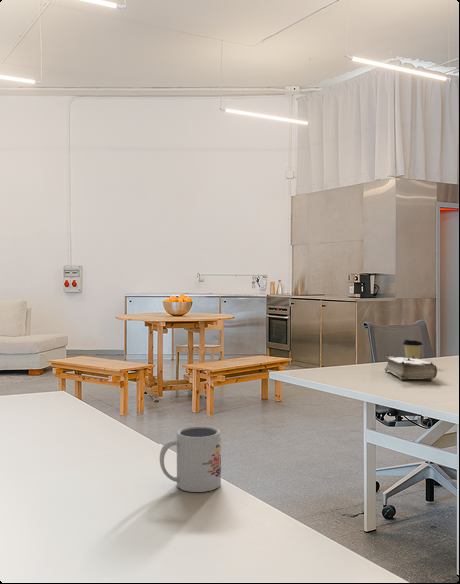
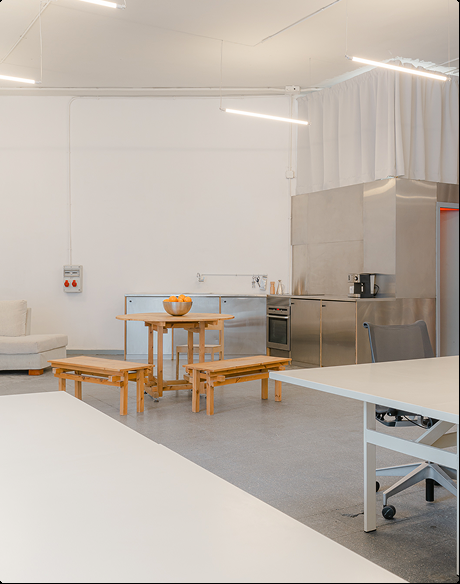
- book [384,354,438,382]
- coffee cup [402,339,423,359]
- mug [159,425,222,493]
